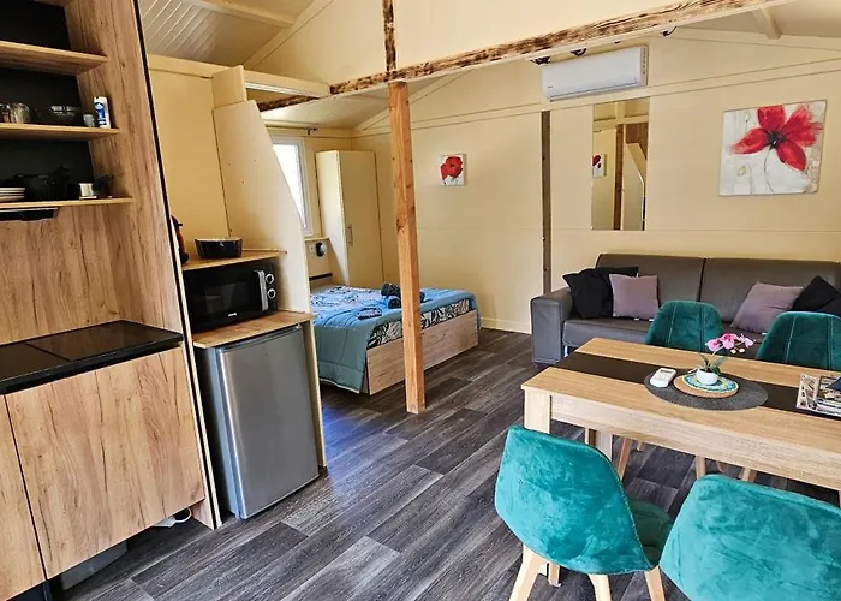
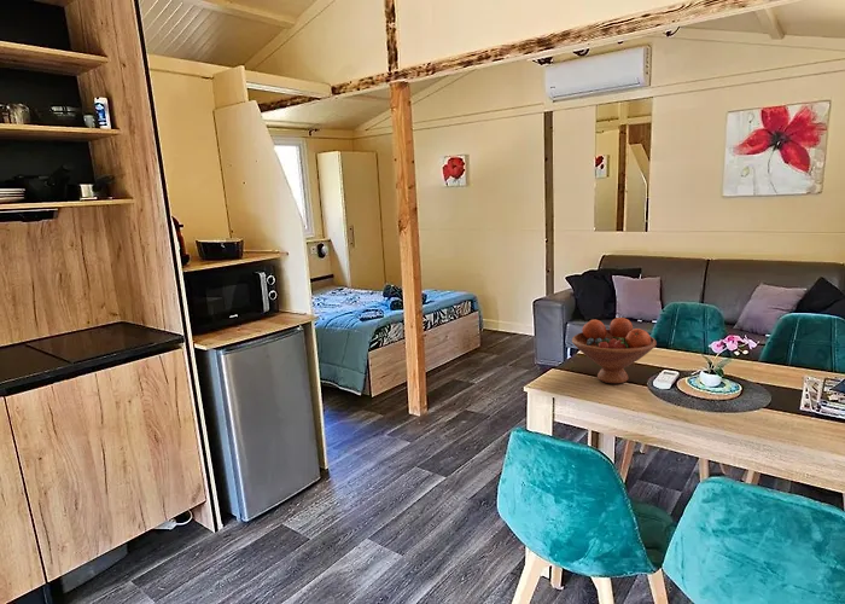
+ fruit bowl [571,316,658,384]
